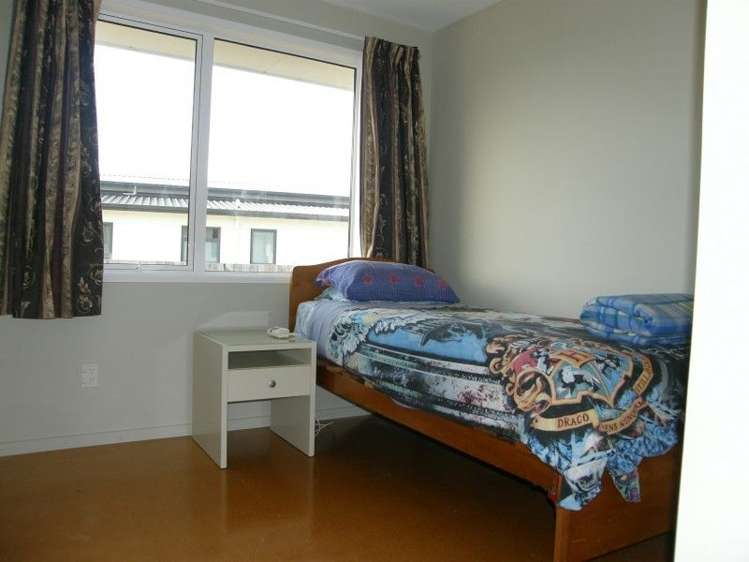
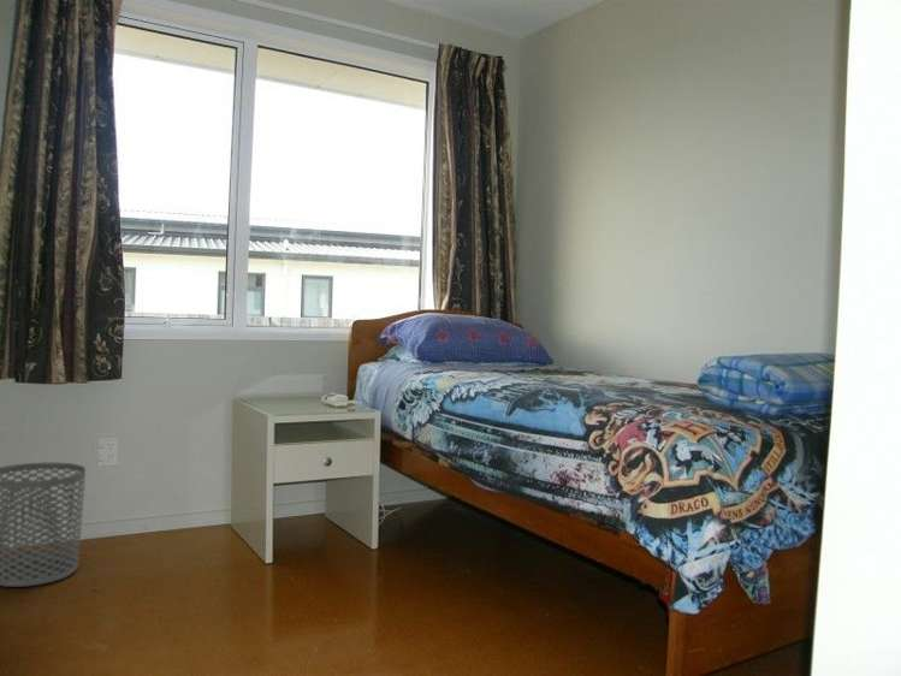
+ waste bin [0,462,87,588]
